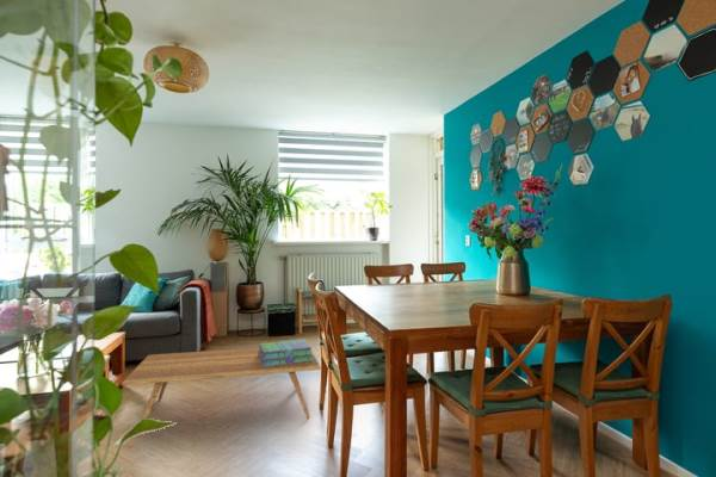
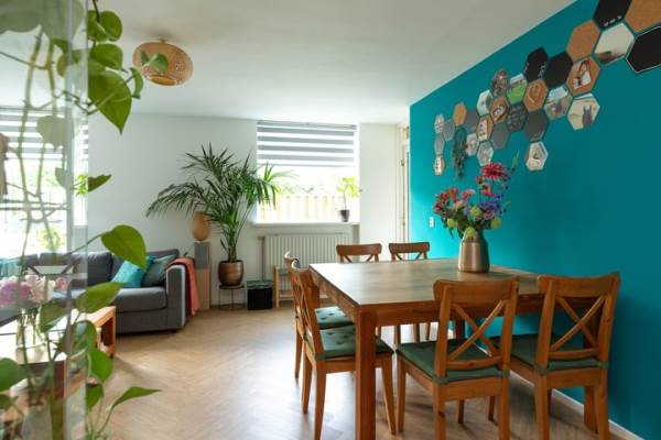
- stack of books [258,339,315,366]
- coffee table [119,347,322,438]
